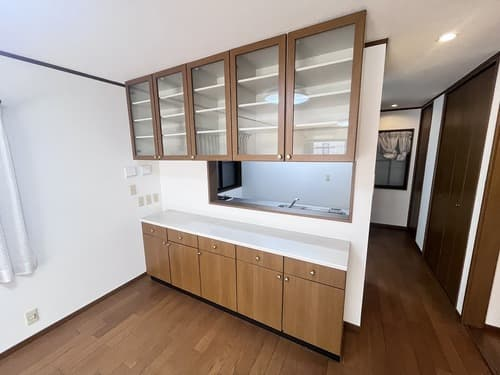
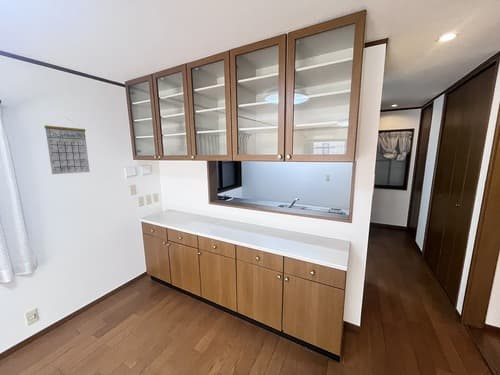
+ calendar [44,117,91,175]
